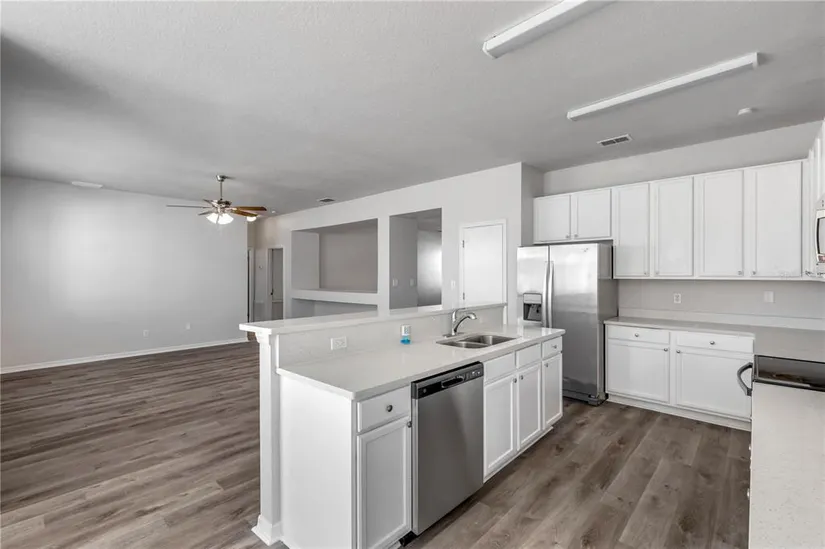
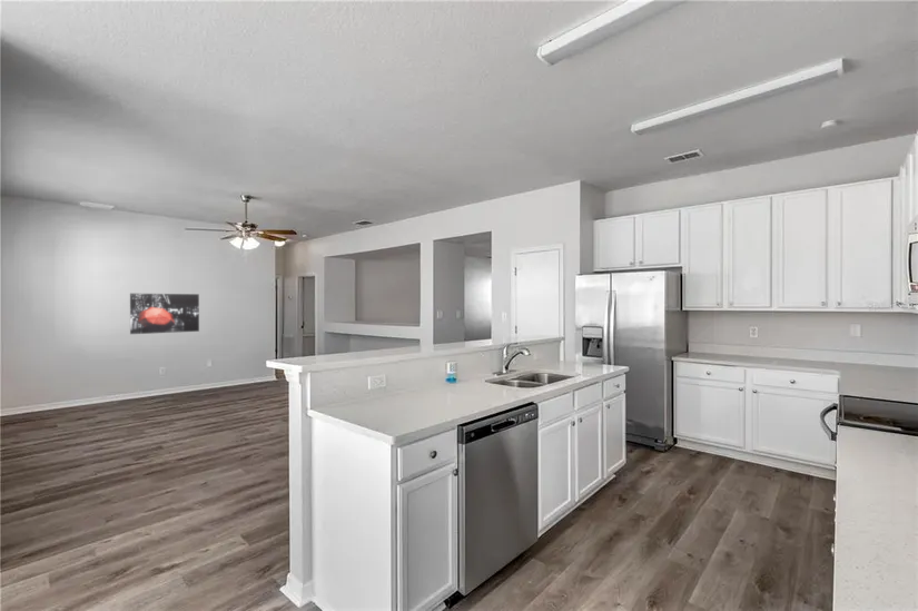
+ wall art [129,293,200,335]
